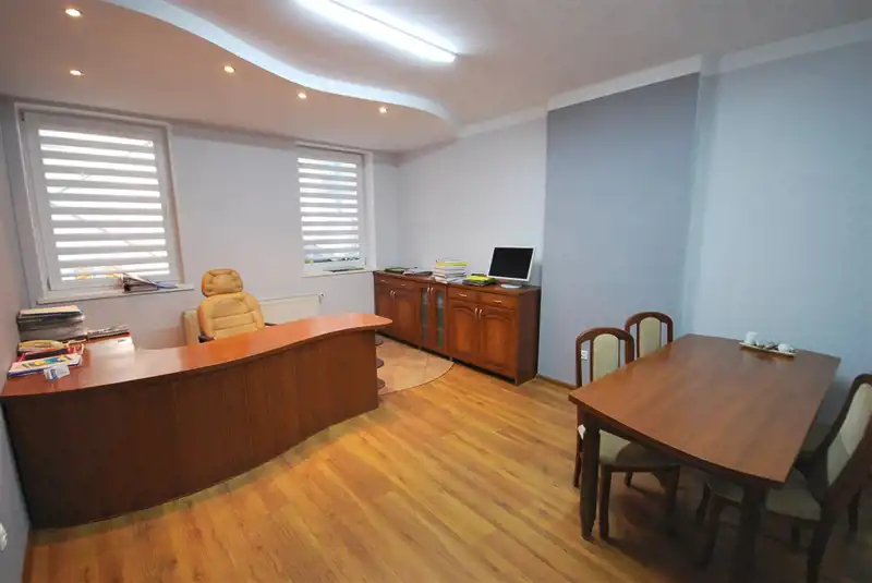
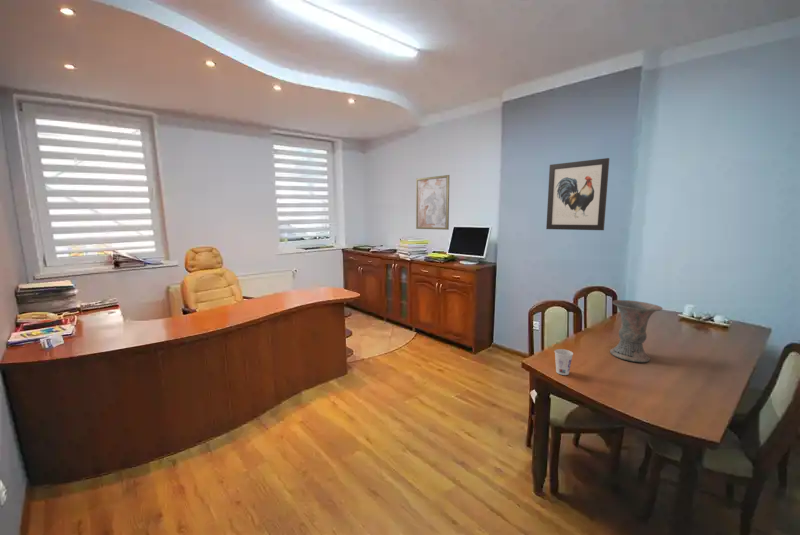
+ wall art [545,157,610,231]
+ wall art [415,174,450,231]
+ cup [553,348,574,376]
+ vase [609,299,664,363]
